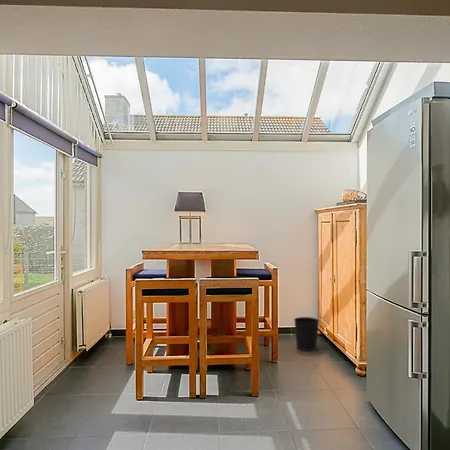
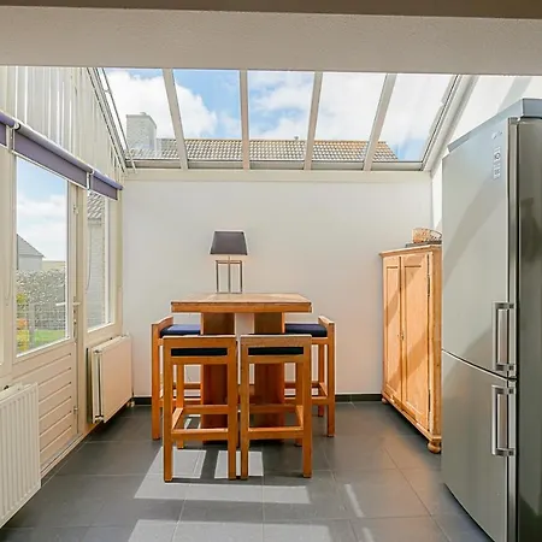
- wastebasket [293,316,320,352]
